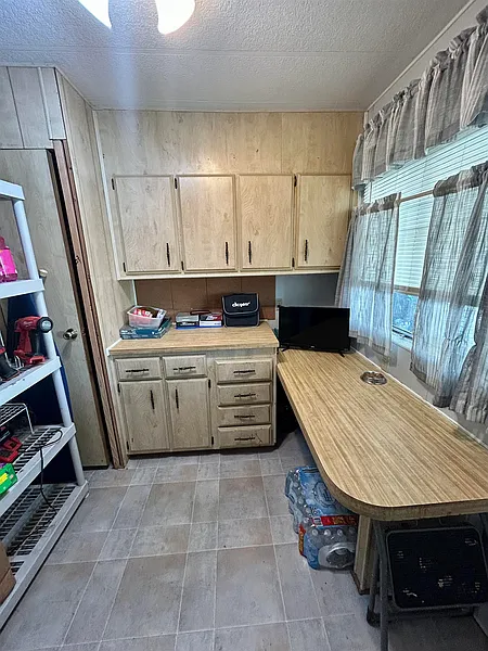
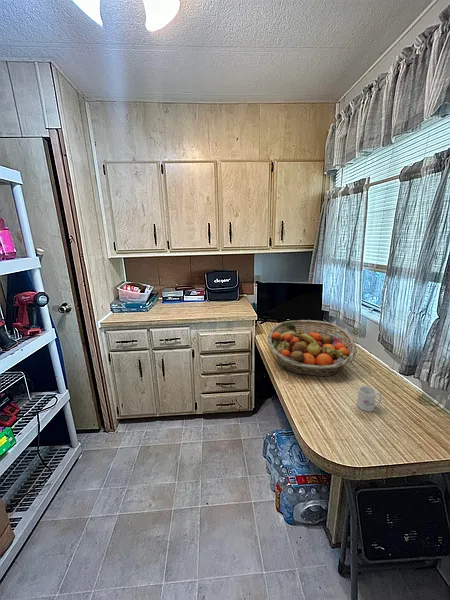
+ fruit basket [267,319,358,377]
+ mug [356,385,383,412]
